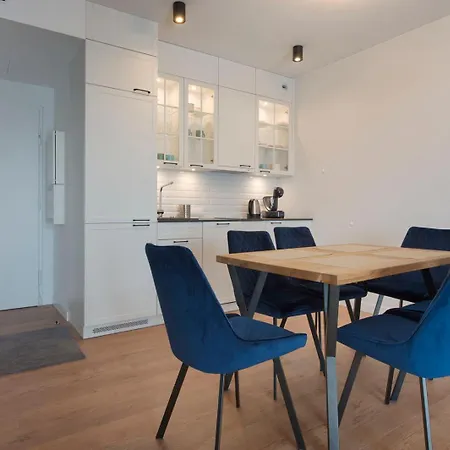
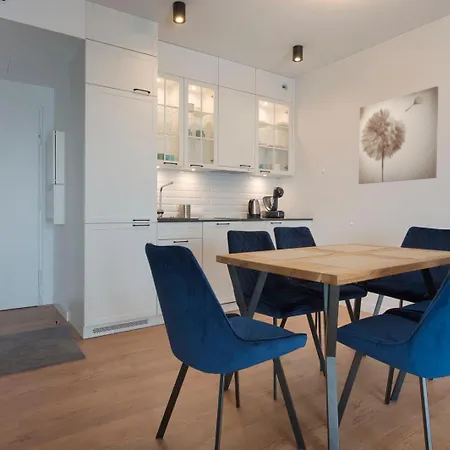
+ wall art [358,85,439,185]
